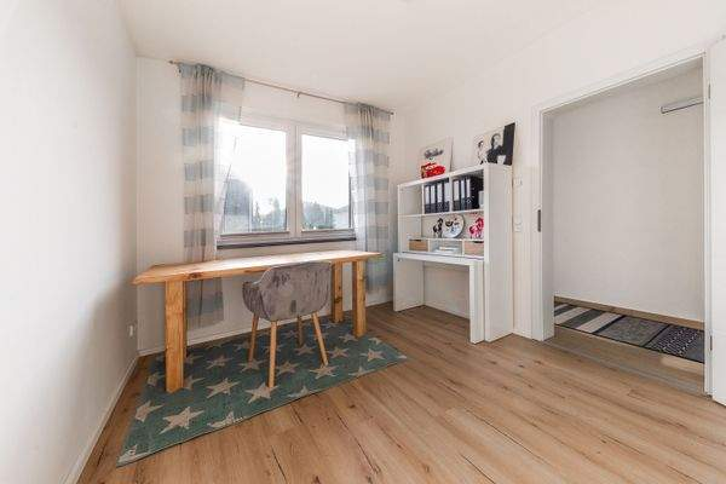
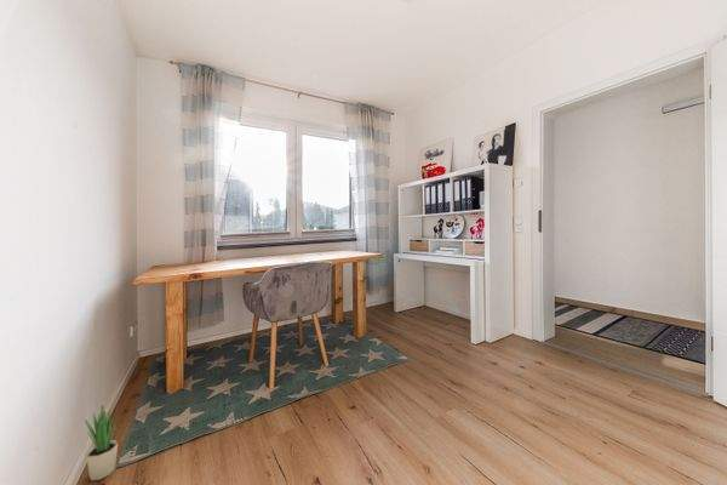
+ potted plant [84,404,119,481]
